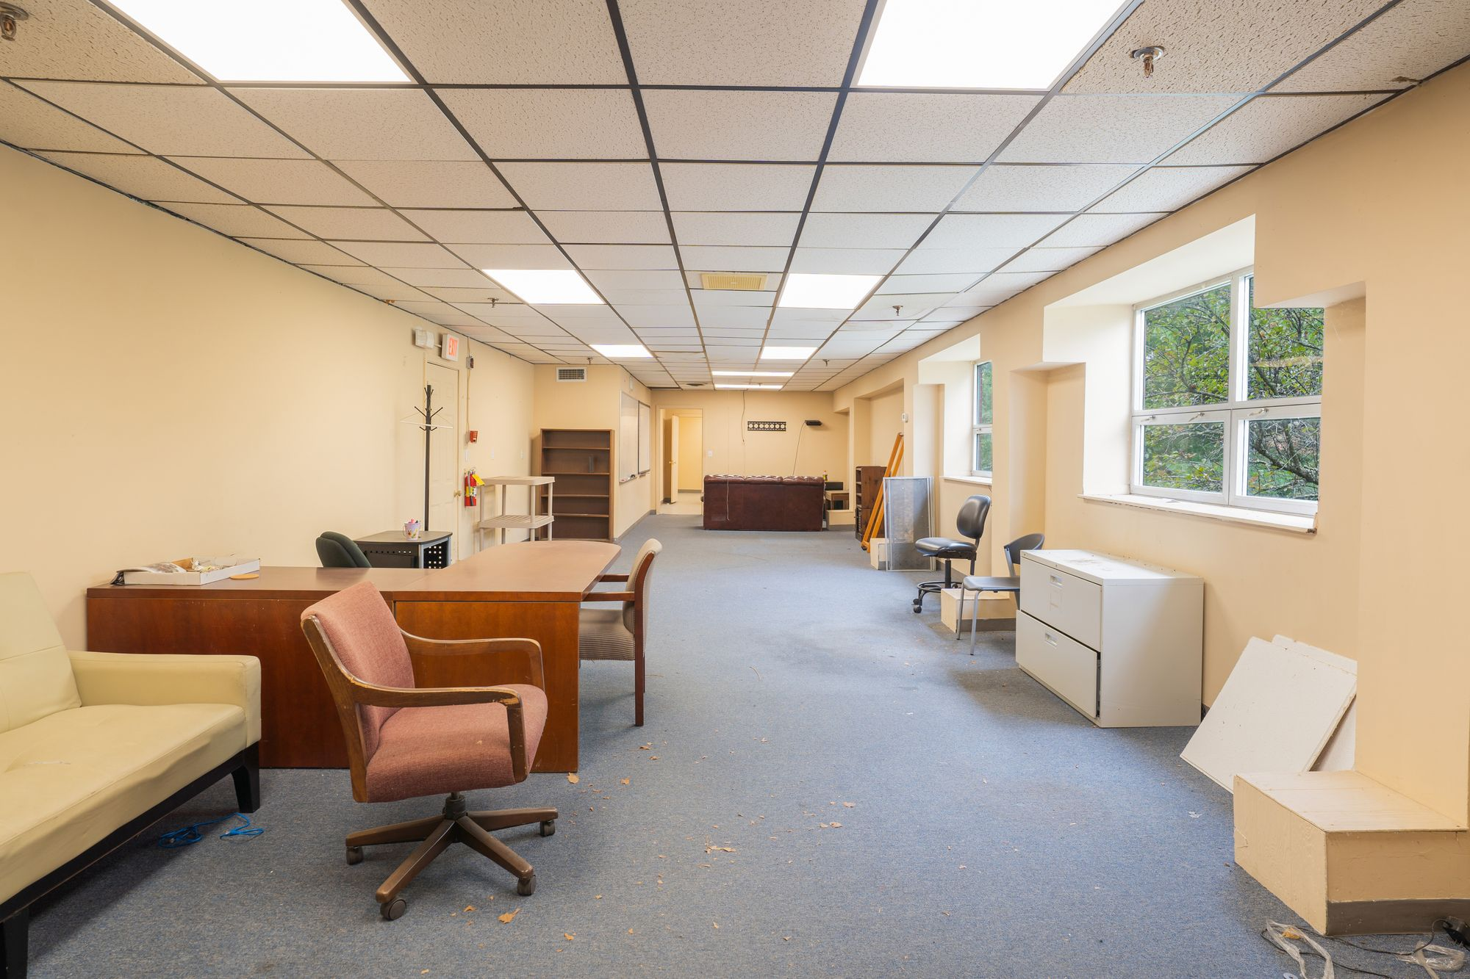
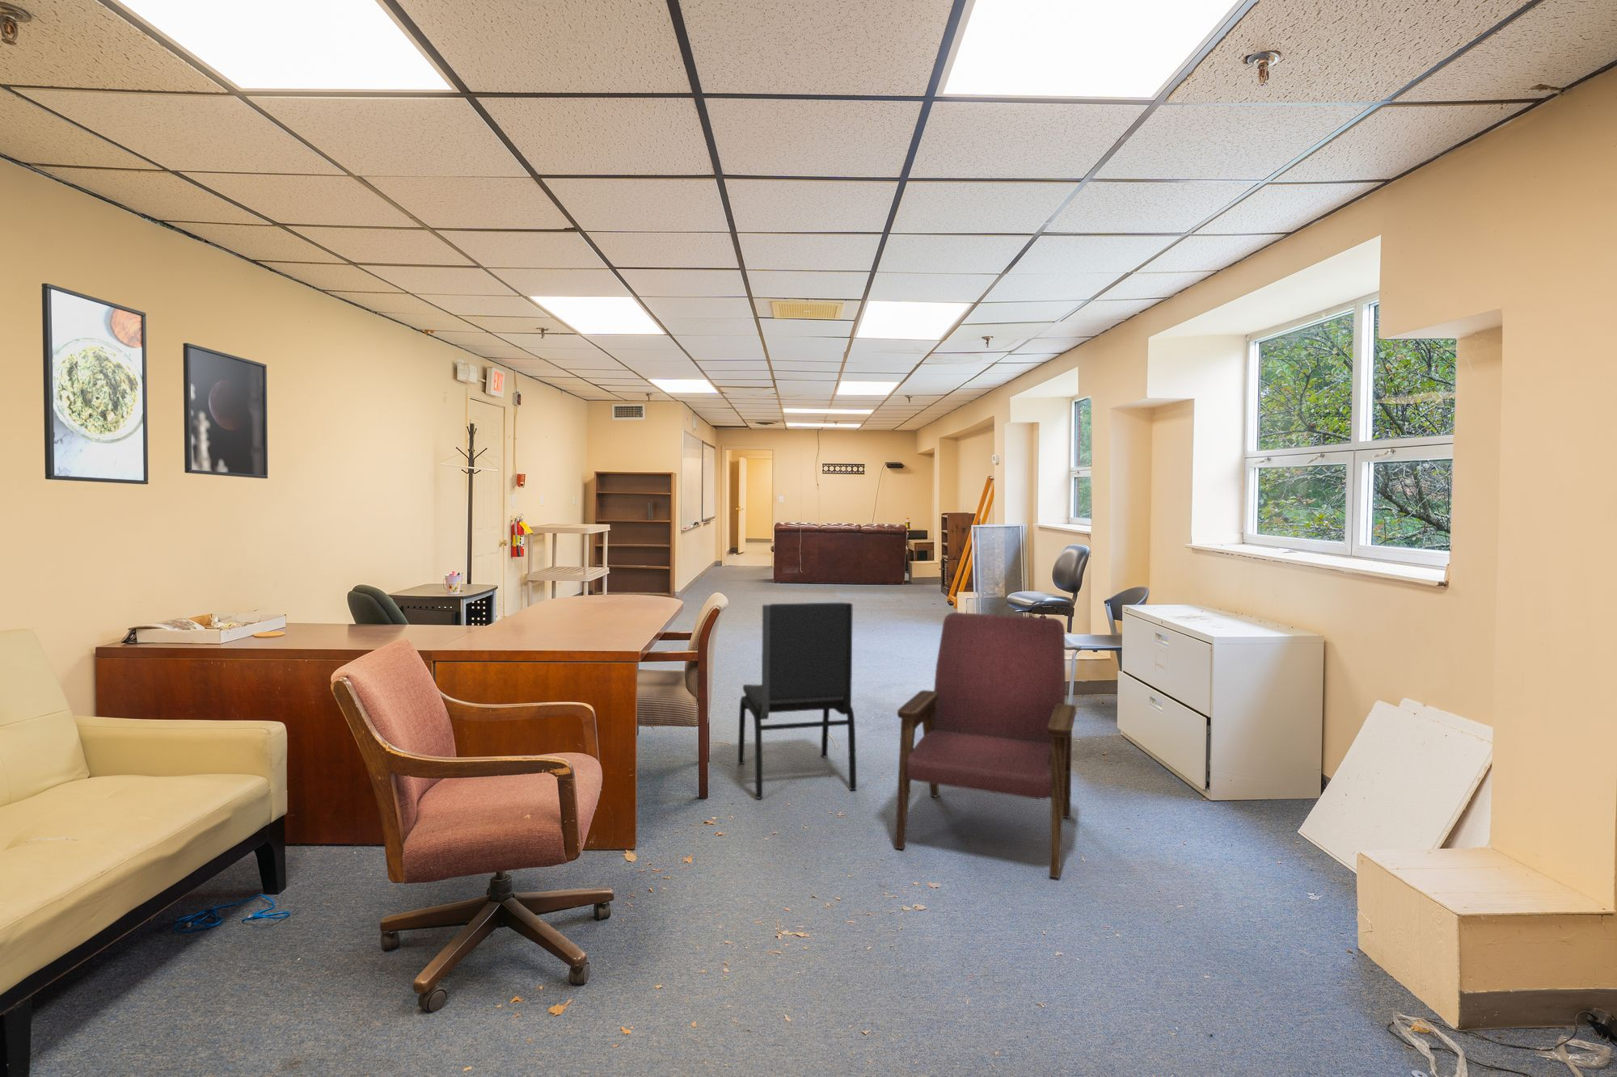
+ dining chair [737,602,857,799]
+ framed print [41,282,149,484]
+ armchair [894,612,1077,879]
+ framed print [183,343,268,480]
